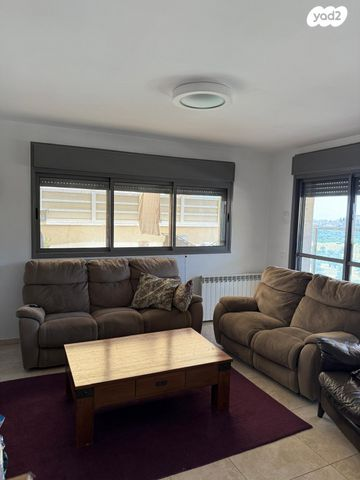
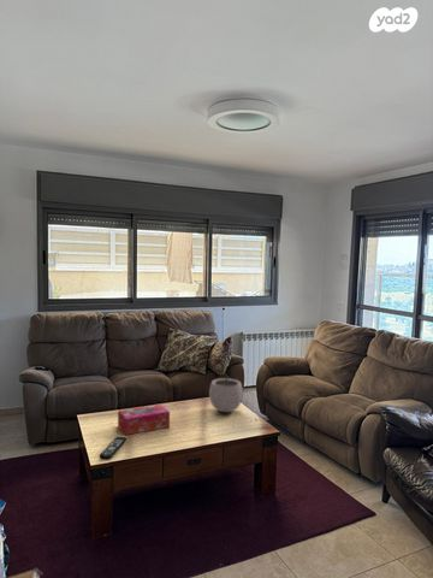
+ tissue box [117,403,171,436]
+ plant pot [208,368,244,413]
+ remote control [99,436,127,461]
